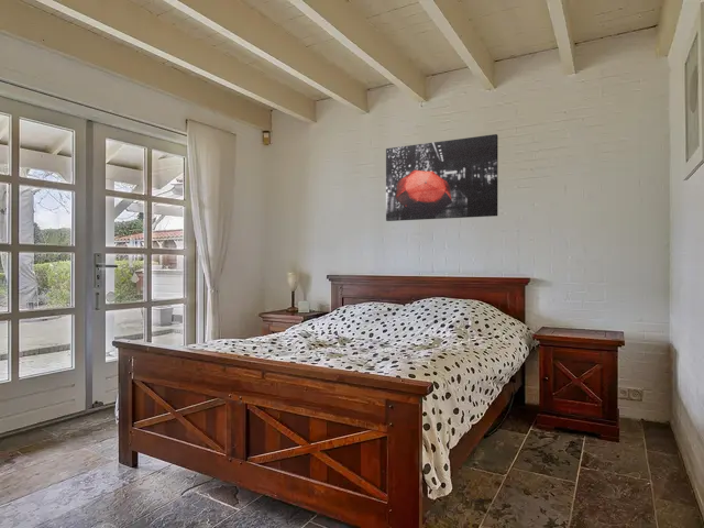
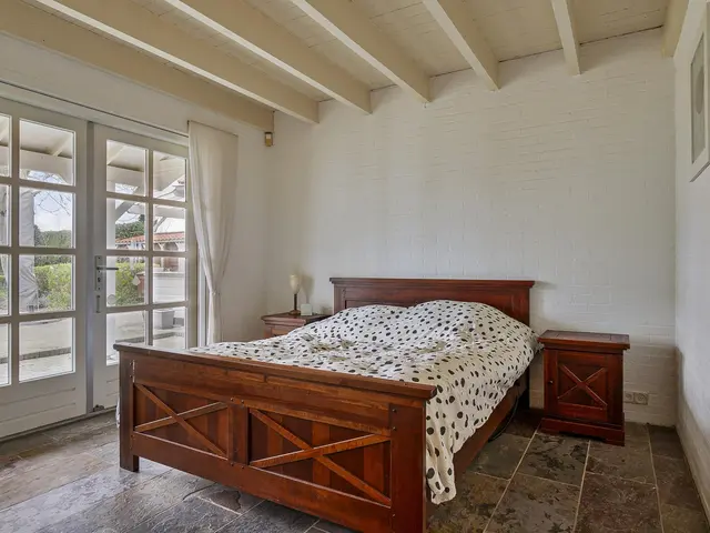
- wall art [385,133,499,222]
